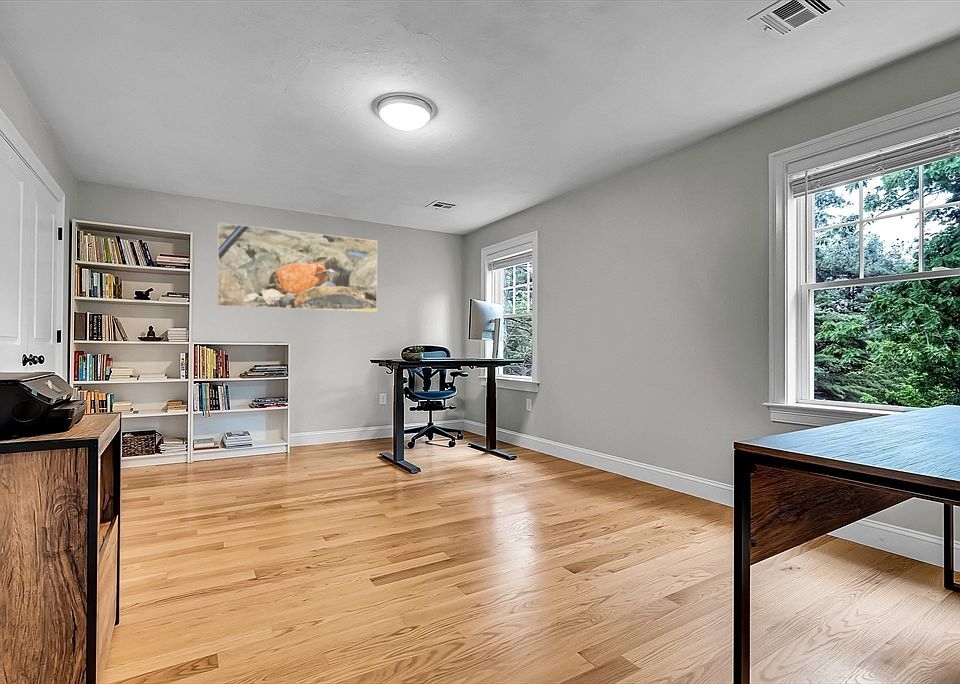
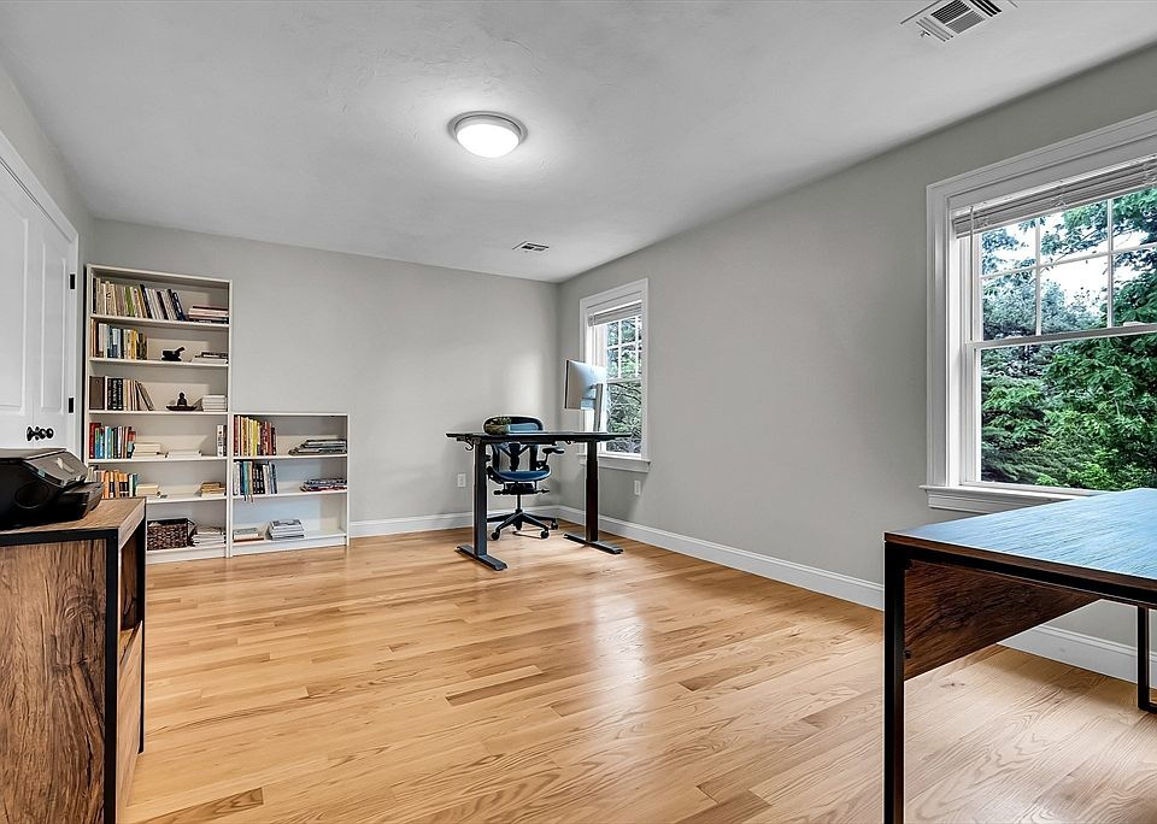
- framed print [216,222,378,313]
